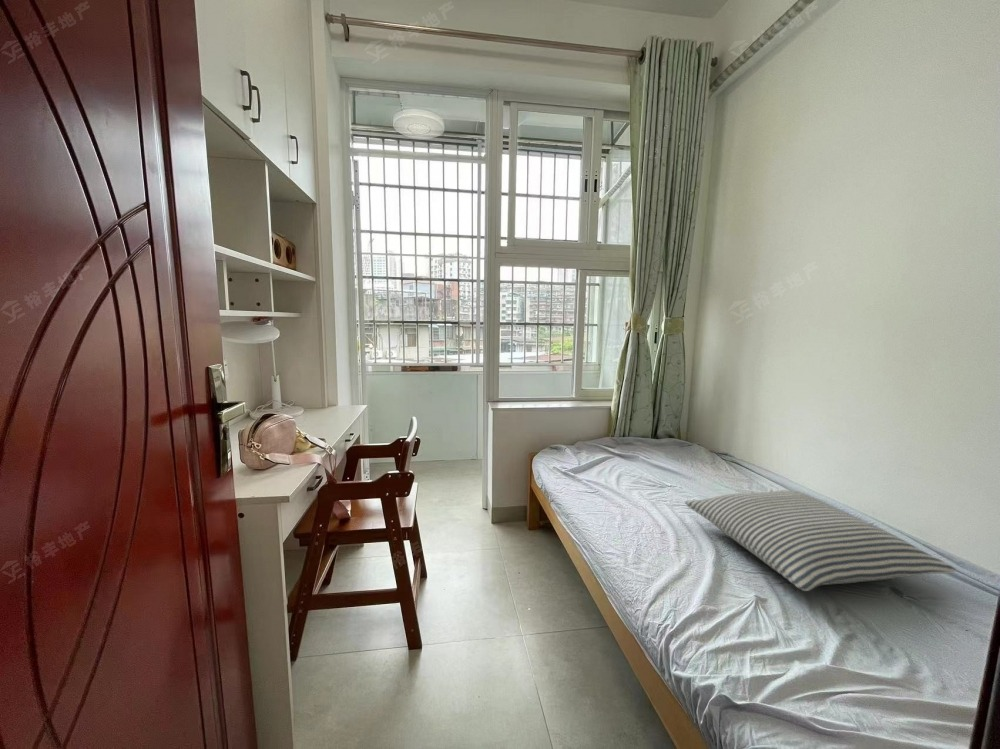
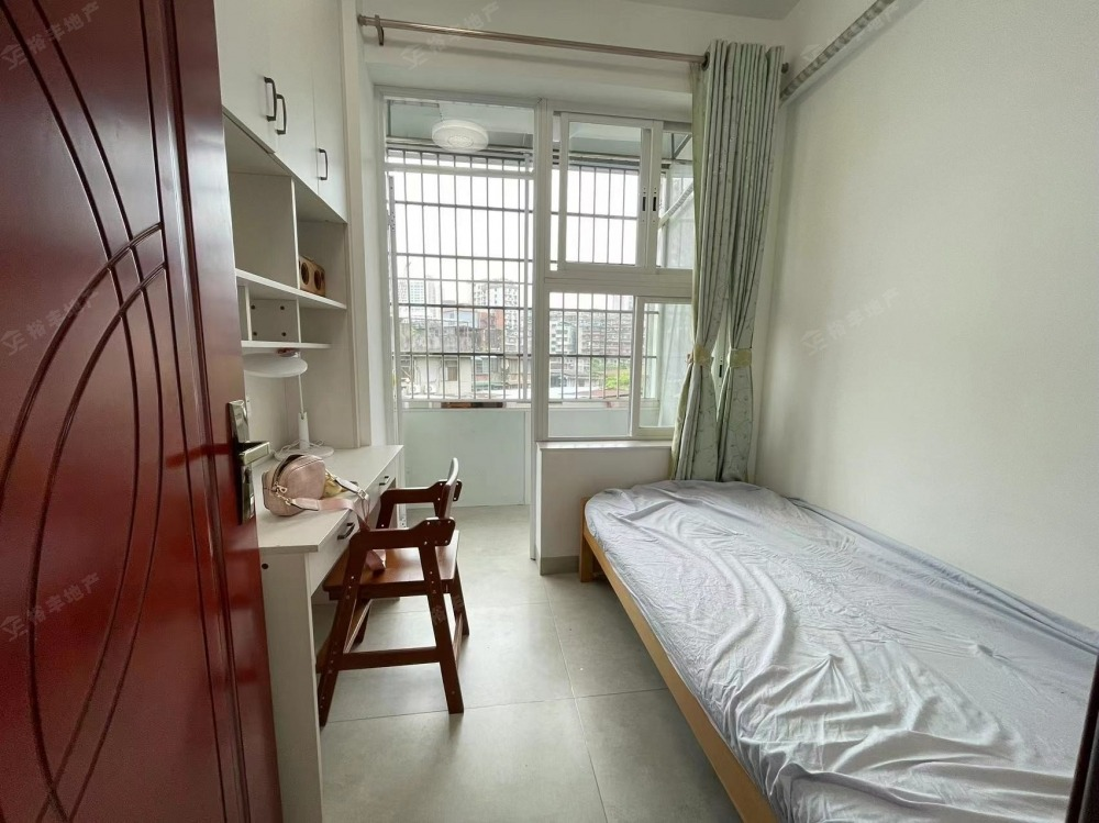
- pillow [684,489,957,592]
